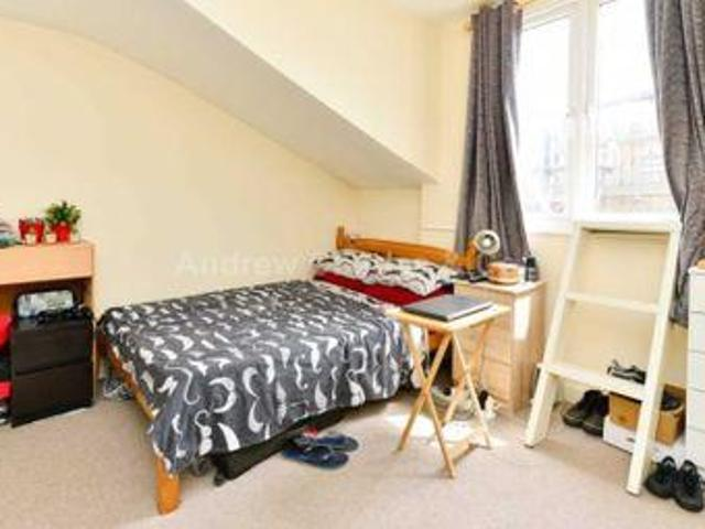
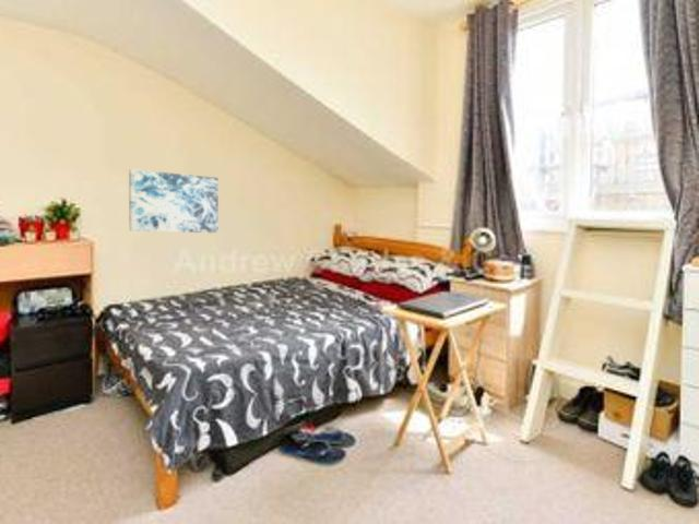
+ wall art [128,168,220,234]
